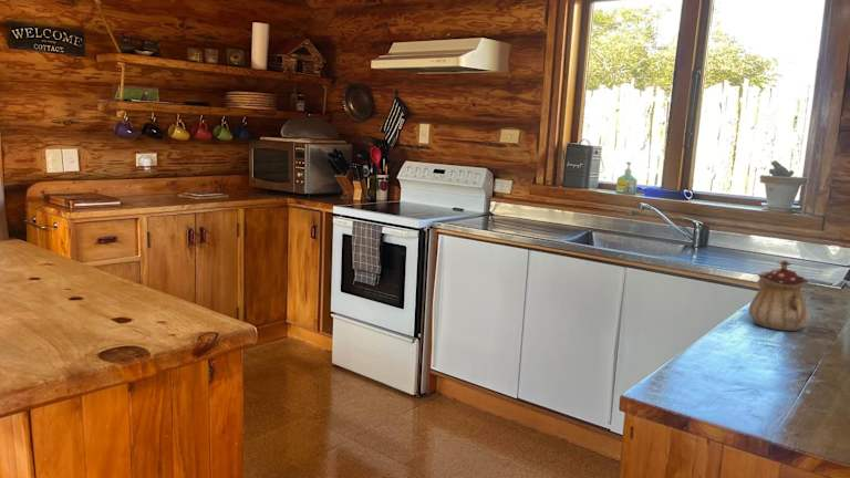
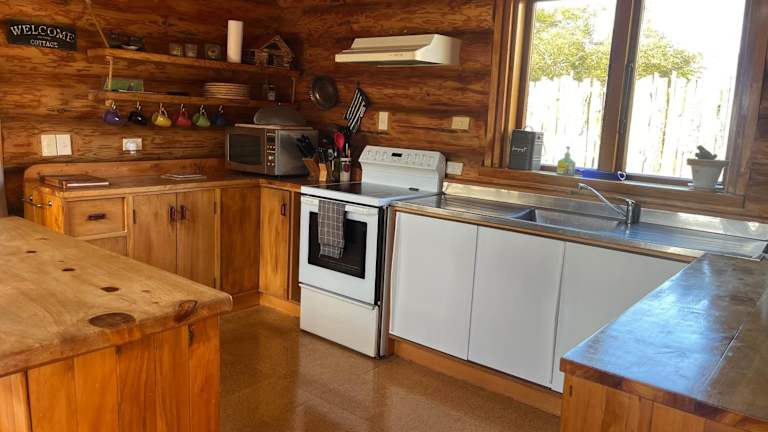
- teapot [747,259,810,332]
